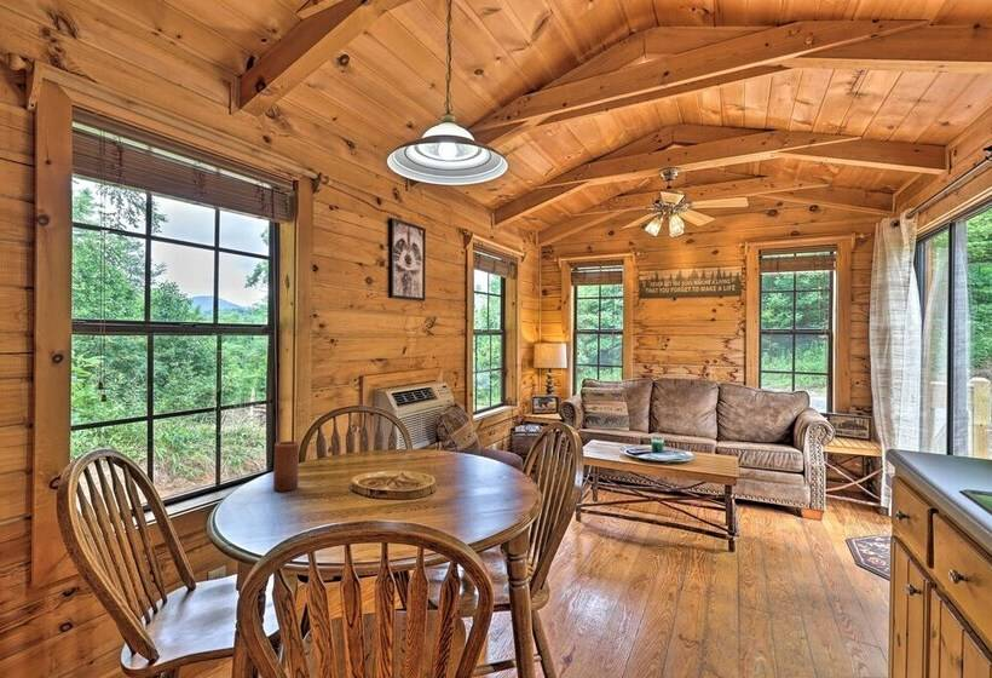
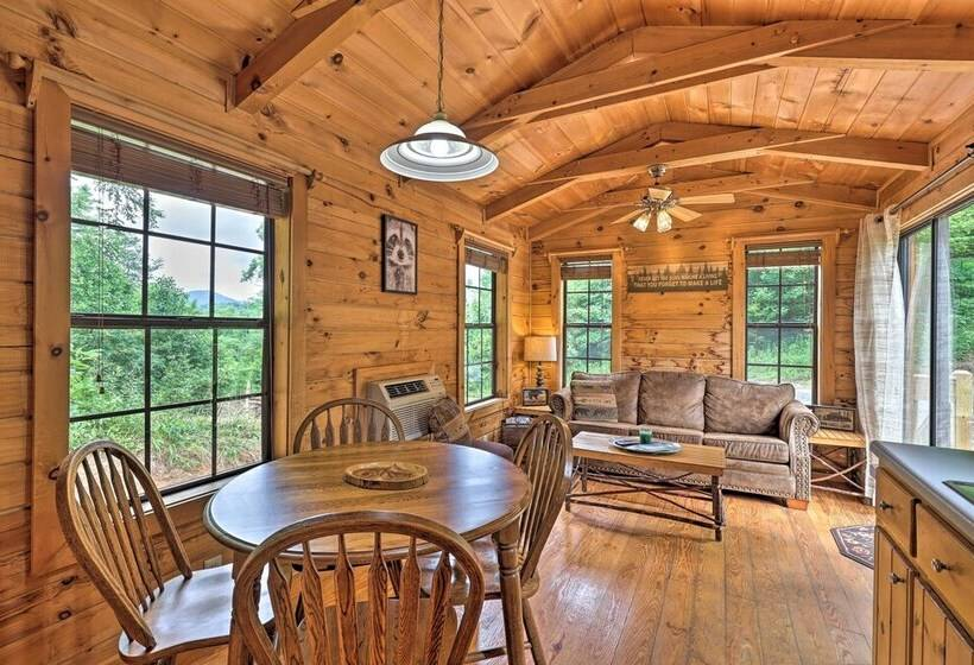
- candle [272,439,300,493]
